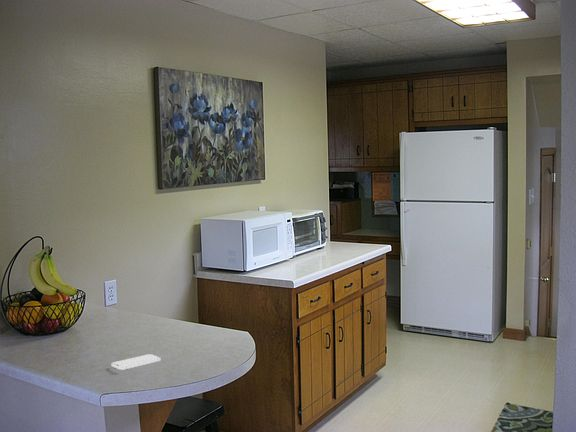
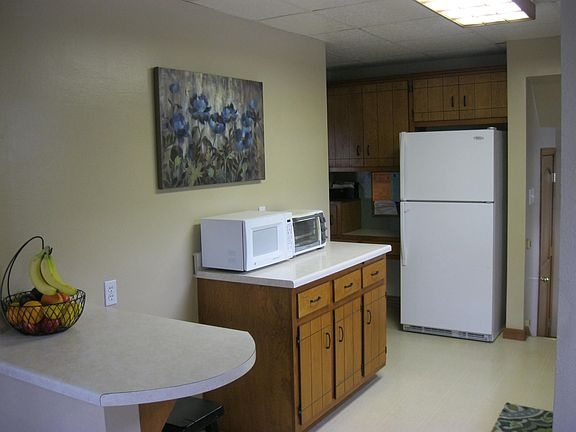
- smartphone [110,353,162,371]
